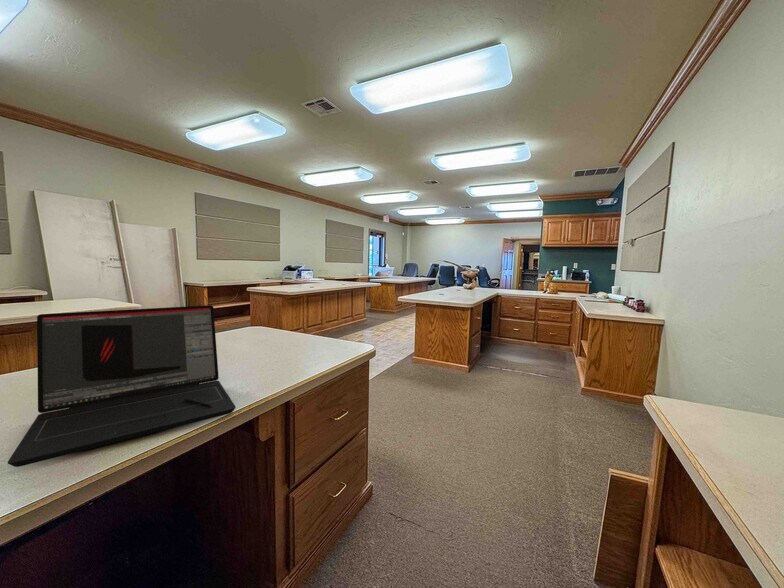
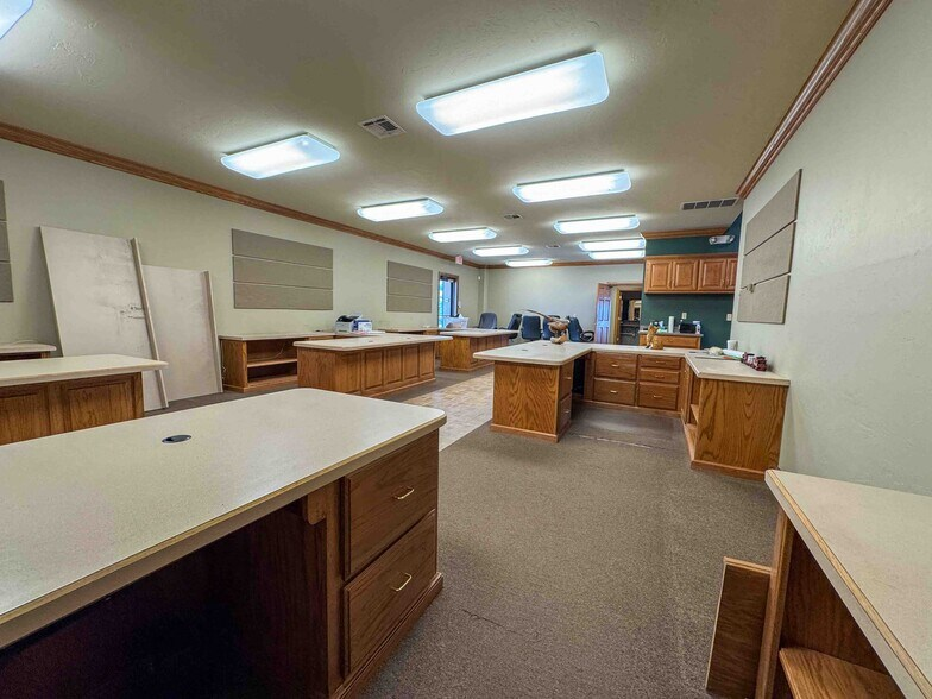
- laptop [7,304,237,468]
